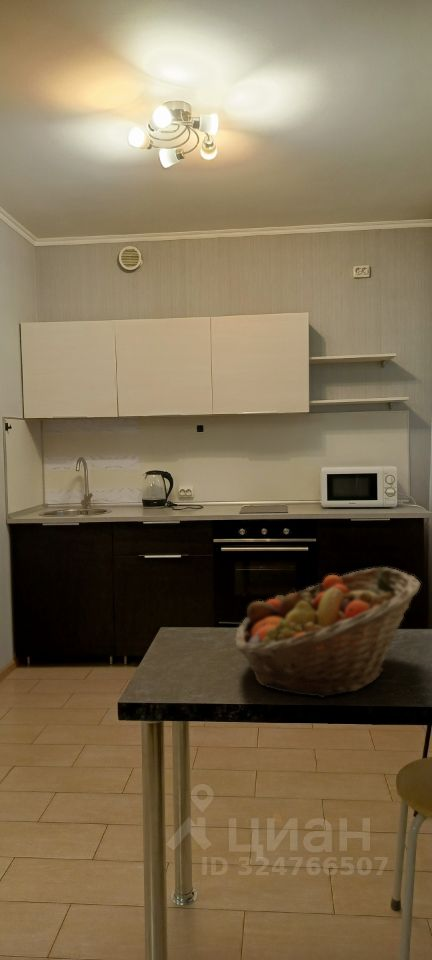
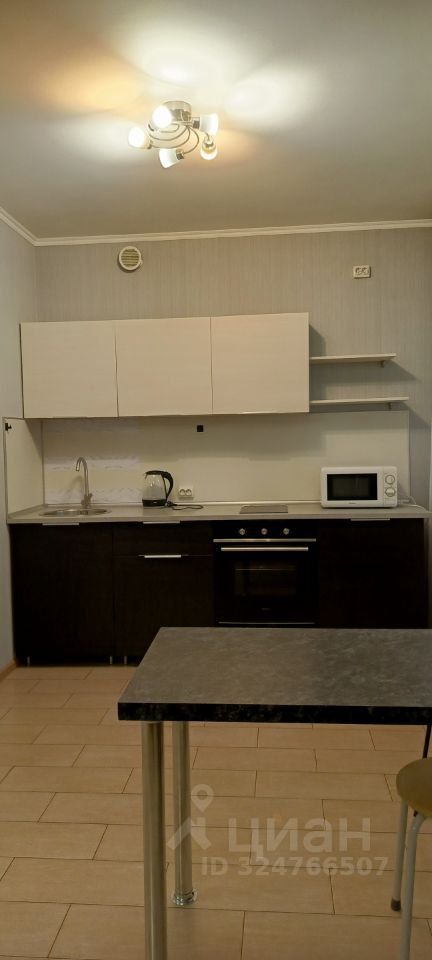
- fruit basket [234,566,422,699]
